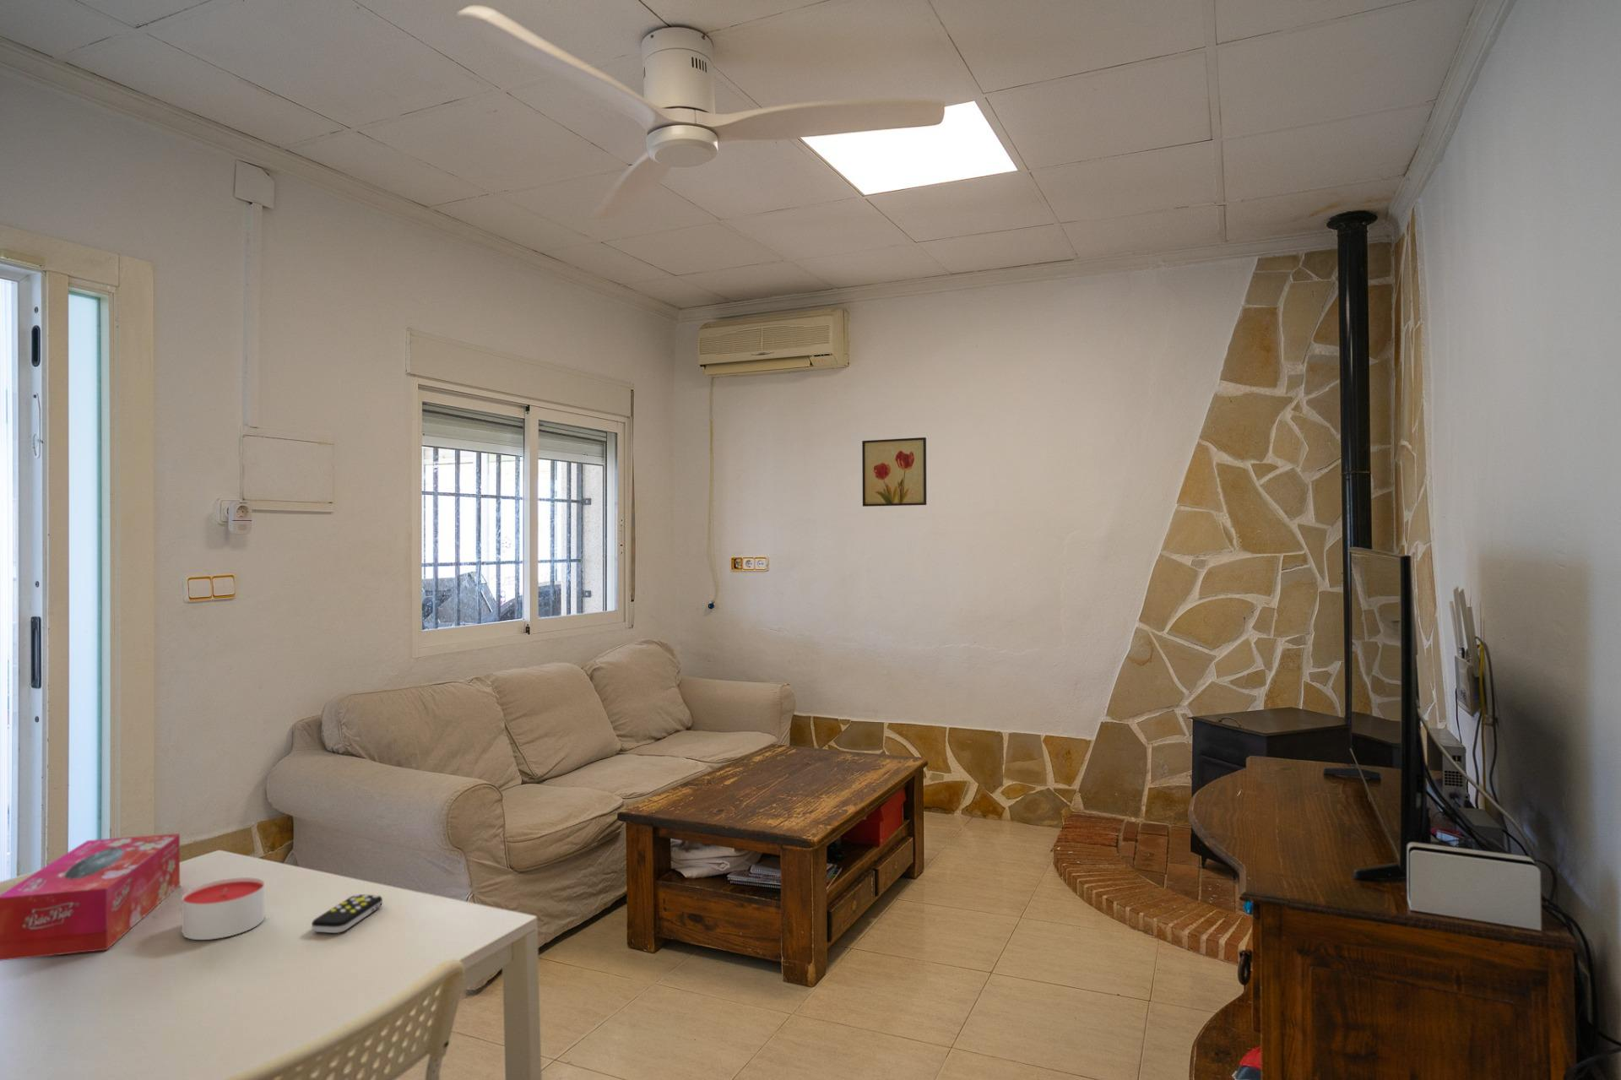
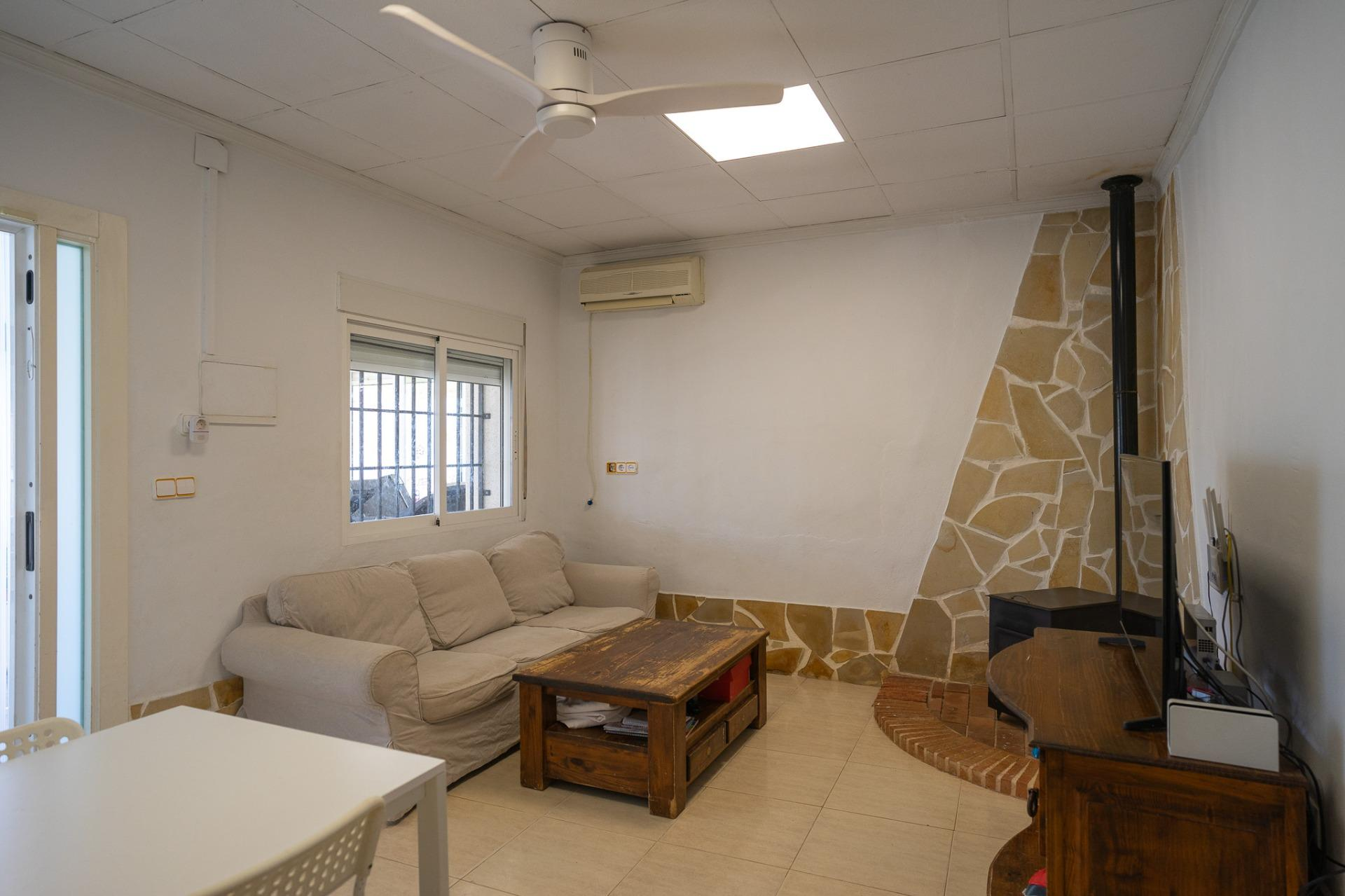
- remote control [311,893,383,934]
- wall art [862,436,927,507]
- tissue box [0,833,181,962]
- candle [181,876,265,940]
